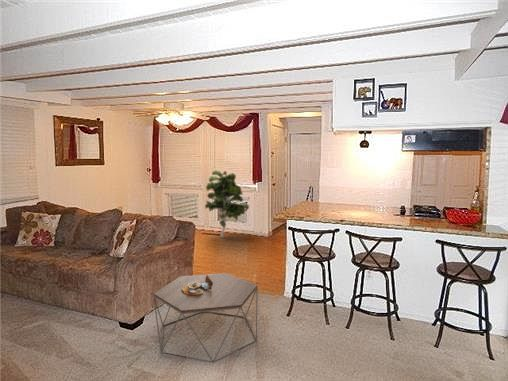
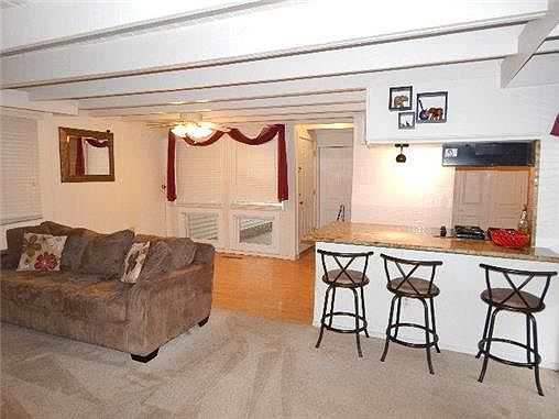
- indoor plant [204,169,250,239]
- coffee table [152,272,259,364]
- soup bowl [181,275,213,295]
